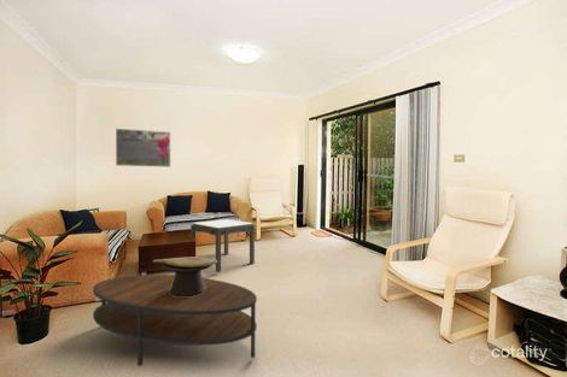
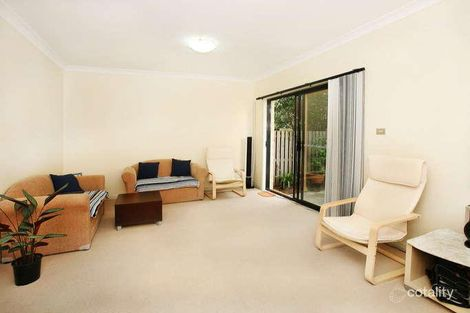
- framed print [115,128,171,169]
- decorative bowl [151,255,217,296]
- coffee table [92,273,258,367]
- side table [189,218,256,273]
